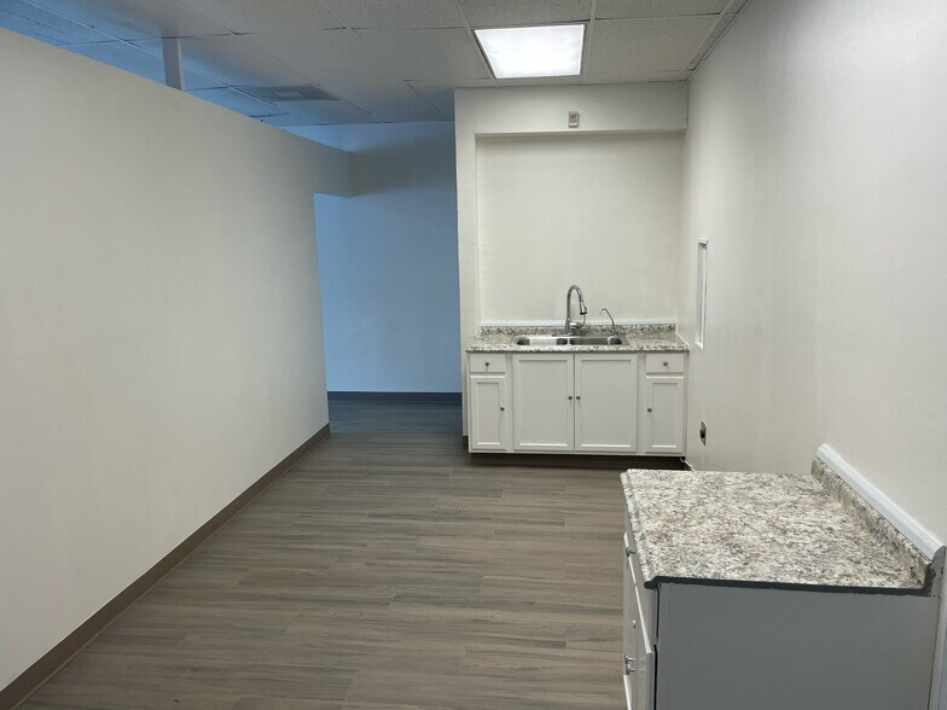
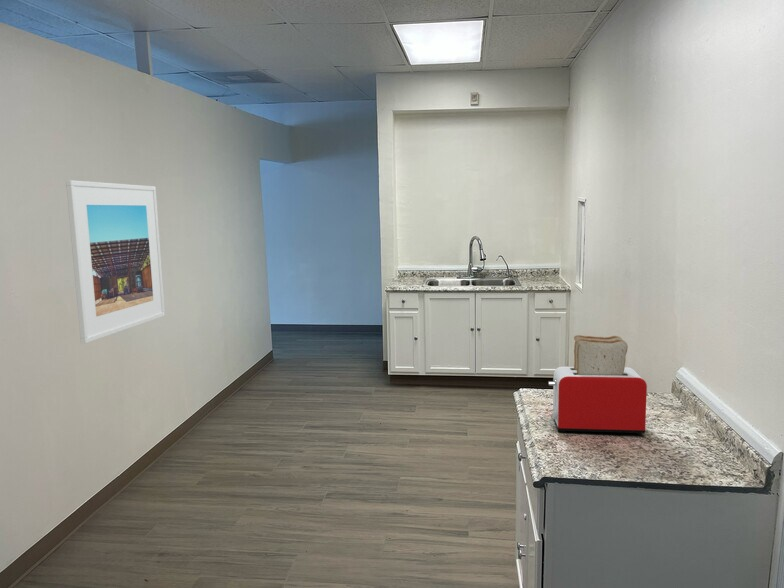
+ toaster [547,334,648,435]
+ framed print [65,179,166,344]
